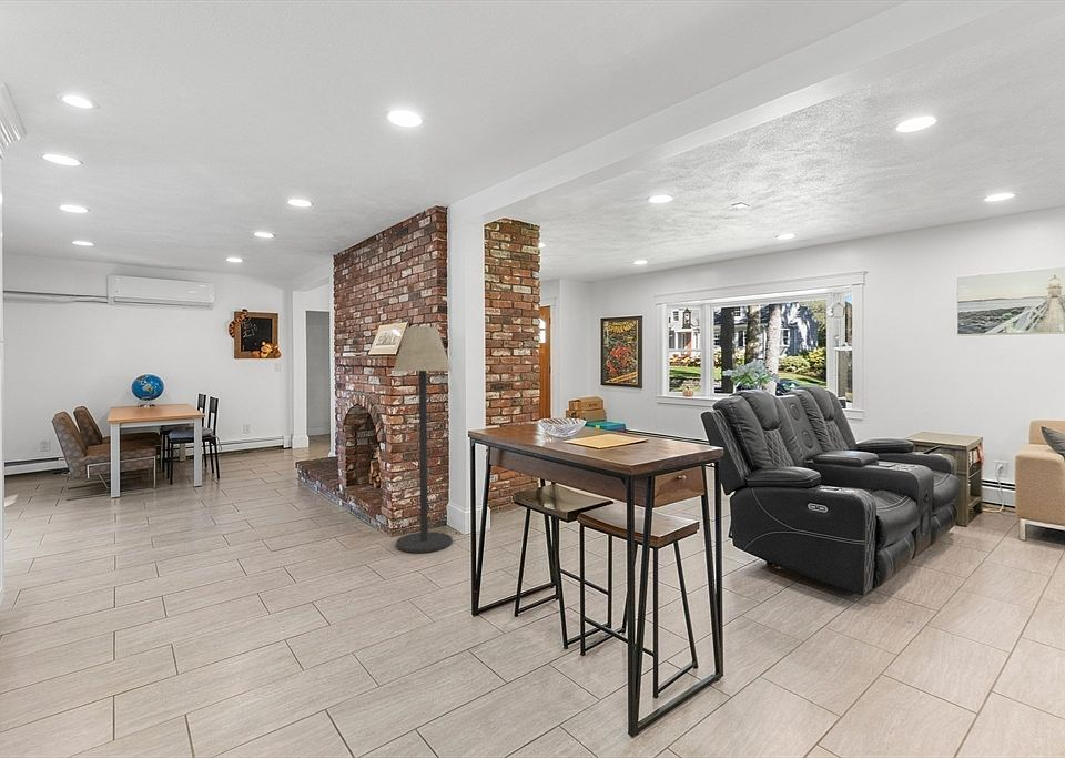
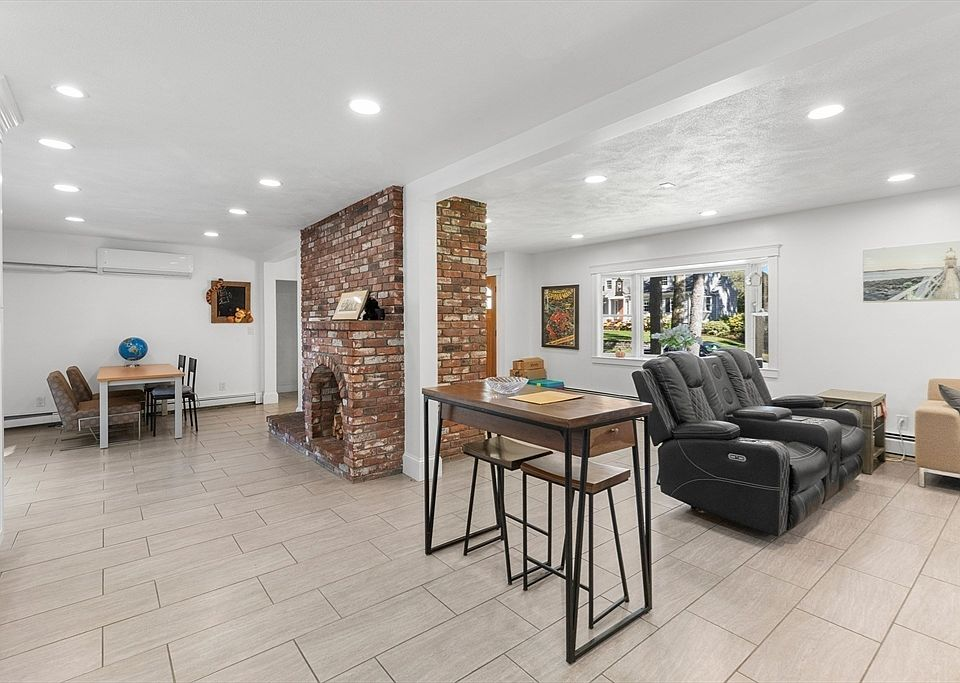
- floor lamp [393,325,454,554]
